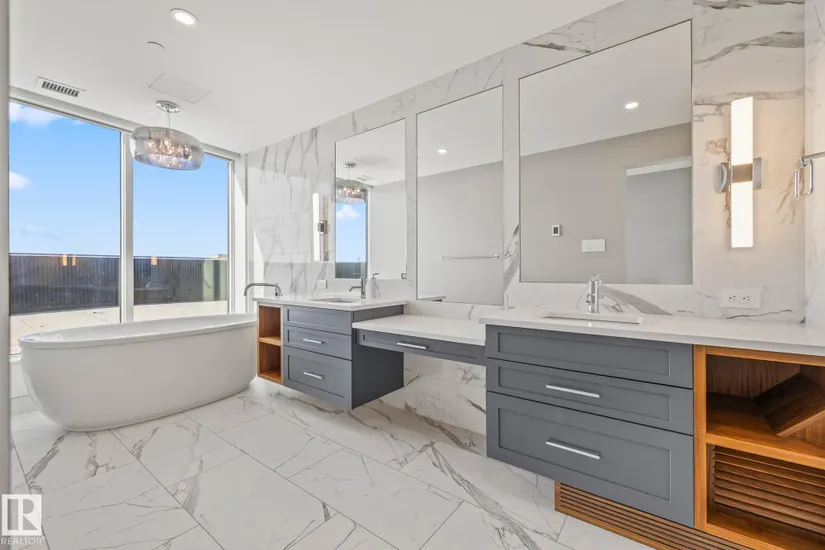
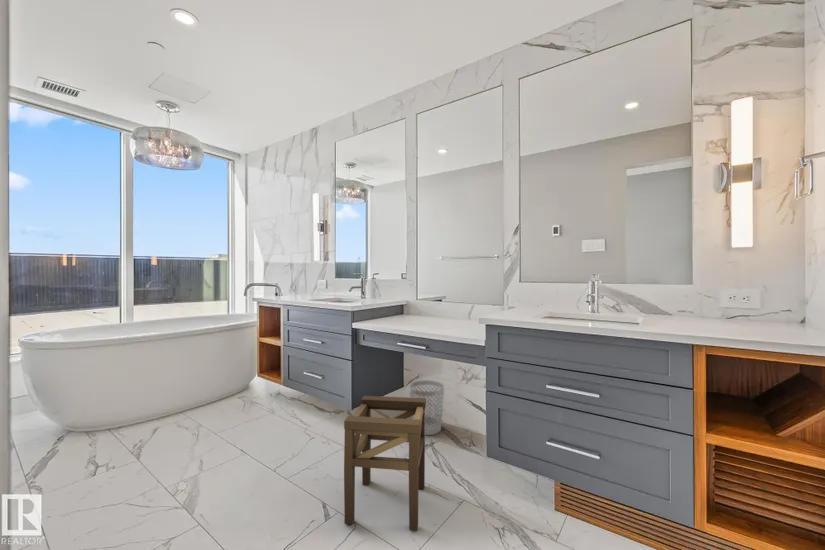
+ stool [343,395,427,532]
+ wastebasket [409,379,445,436]
